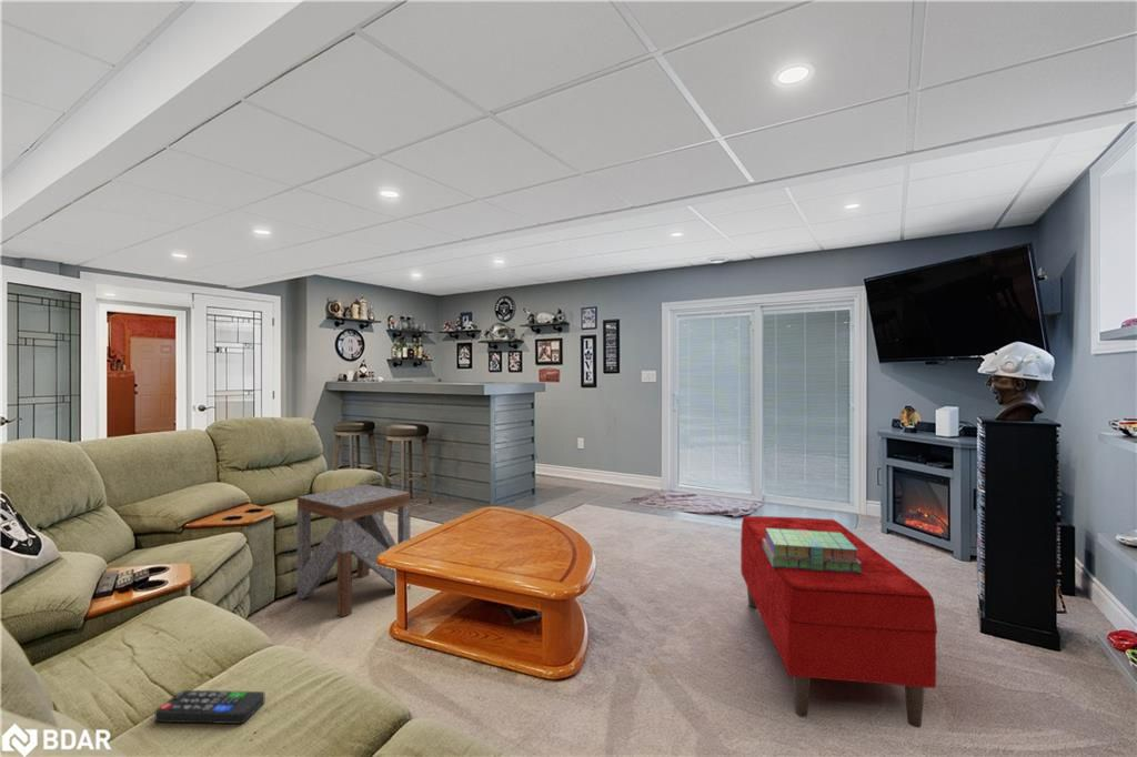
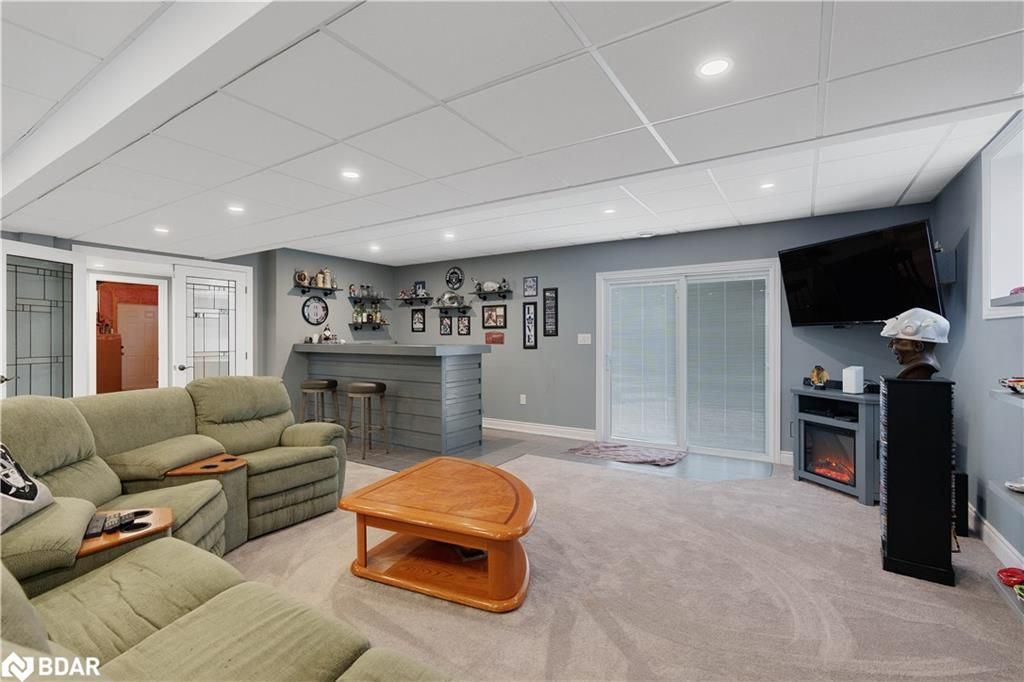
- stack of books [763,528,862,573]
- side table [296,483,412,617]
- bench [739,515,938,729]
- remote control [154,689,265,725]
